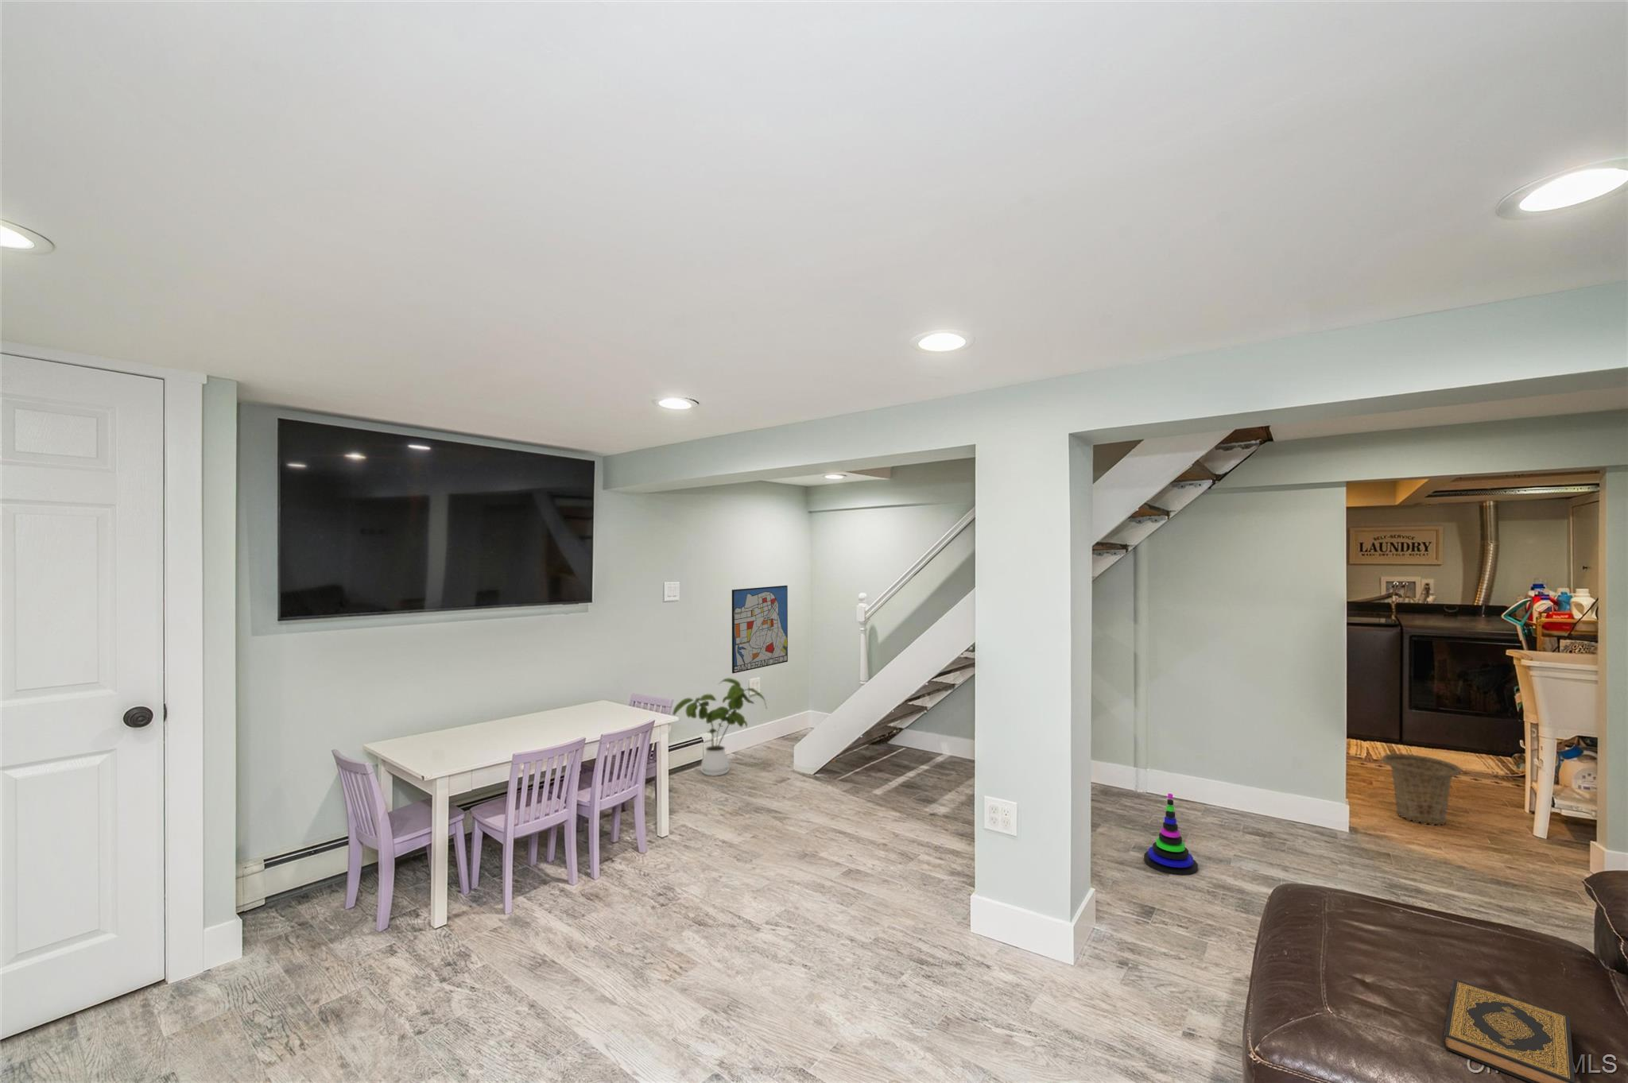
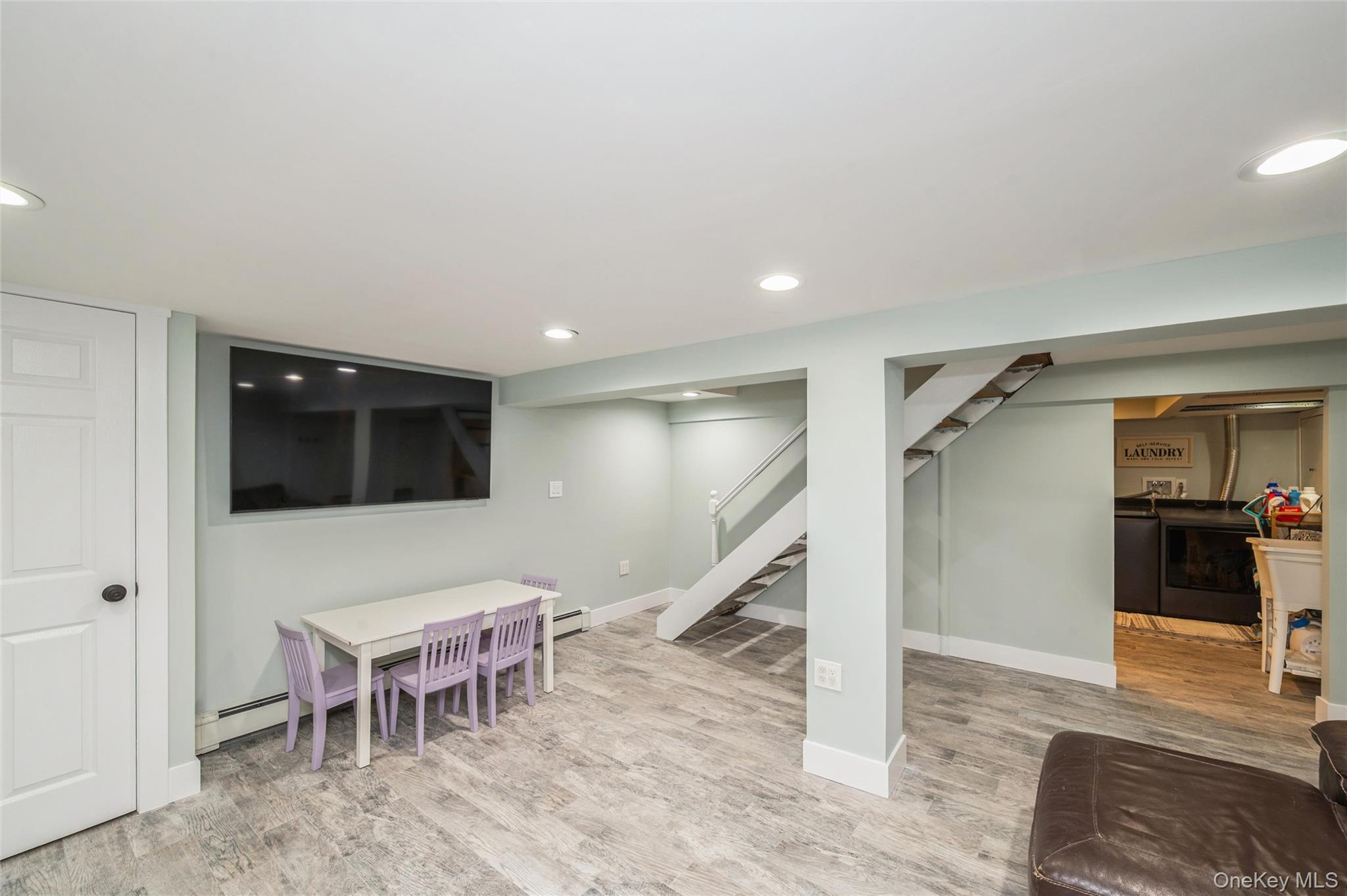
- stacking toy [1143,793,1199,876]
- wall art [731,585,788,673]
- hardback book [1443,978,1576,1083]
- house plant [672,678,767,777]
- basket [1381,753,1462,827]
